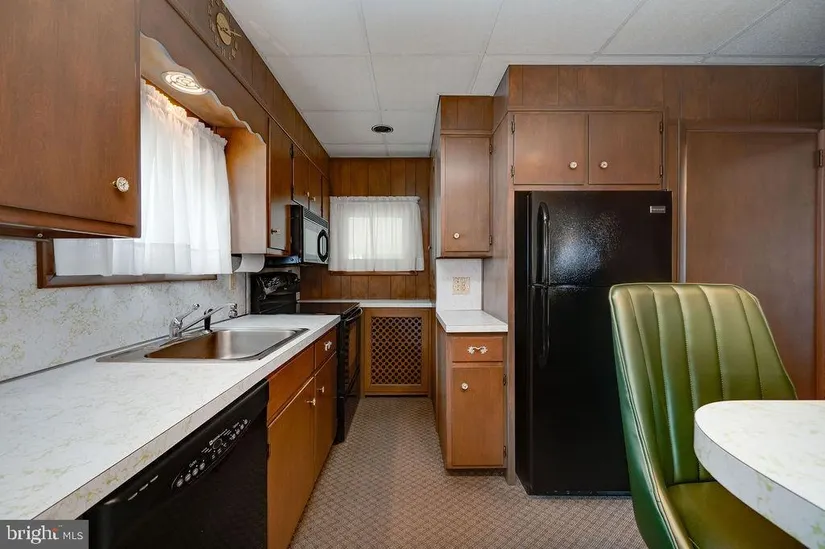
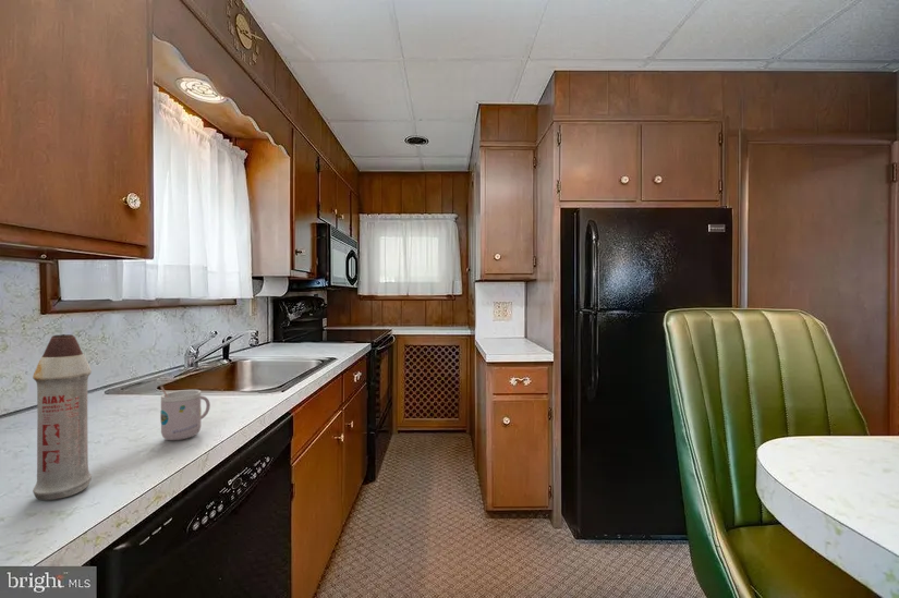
+ mug [159,386,211,441]
+ spray bottle [32,333,93,501]
